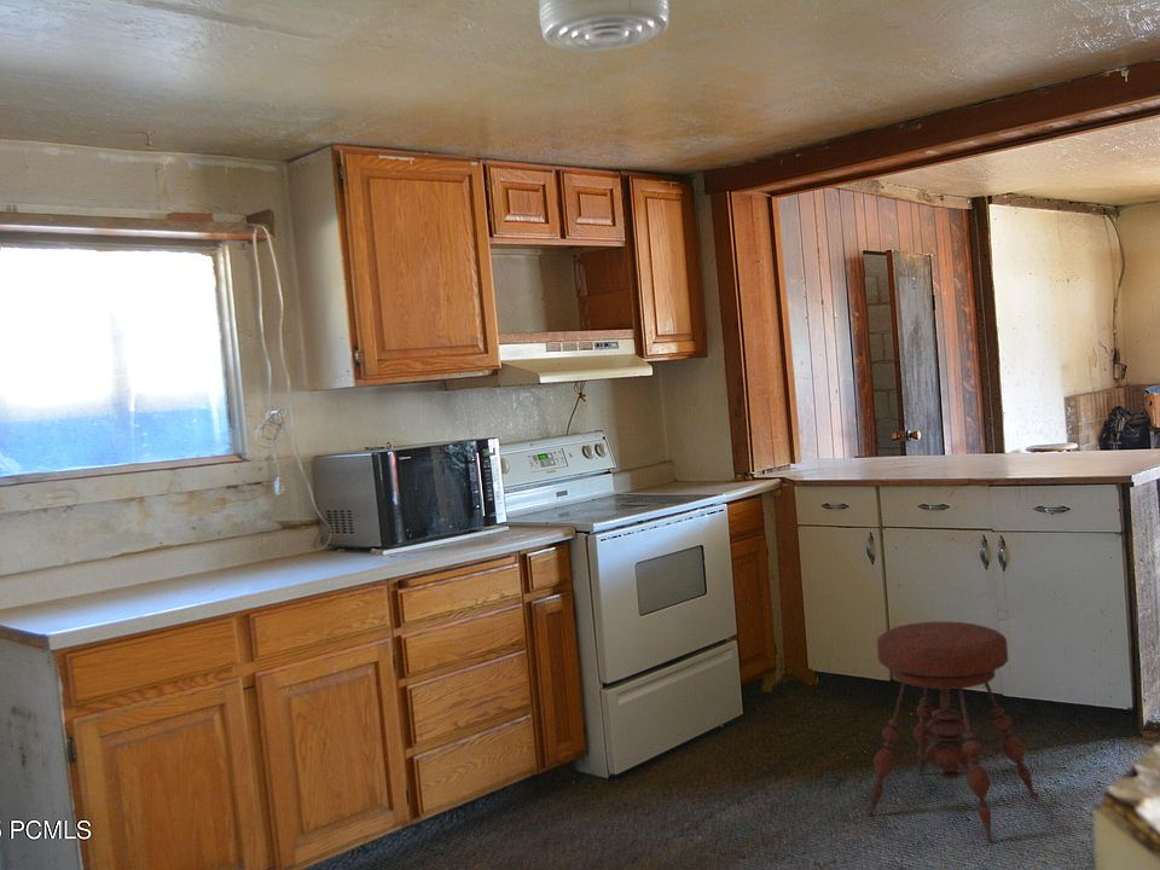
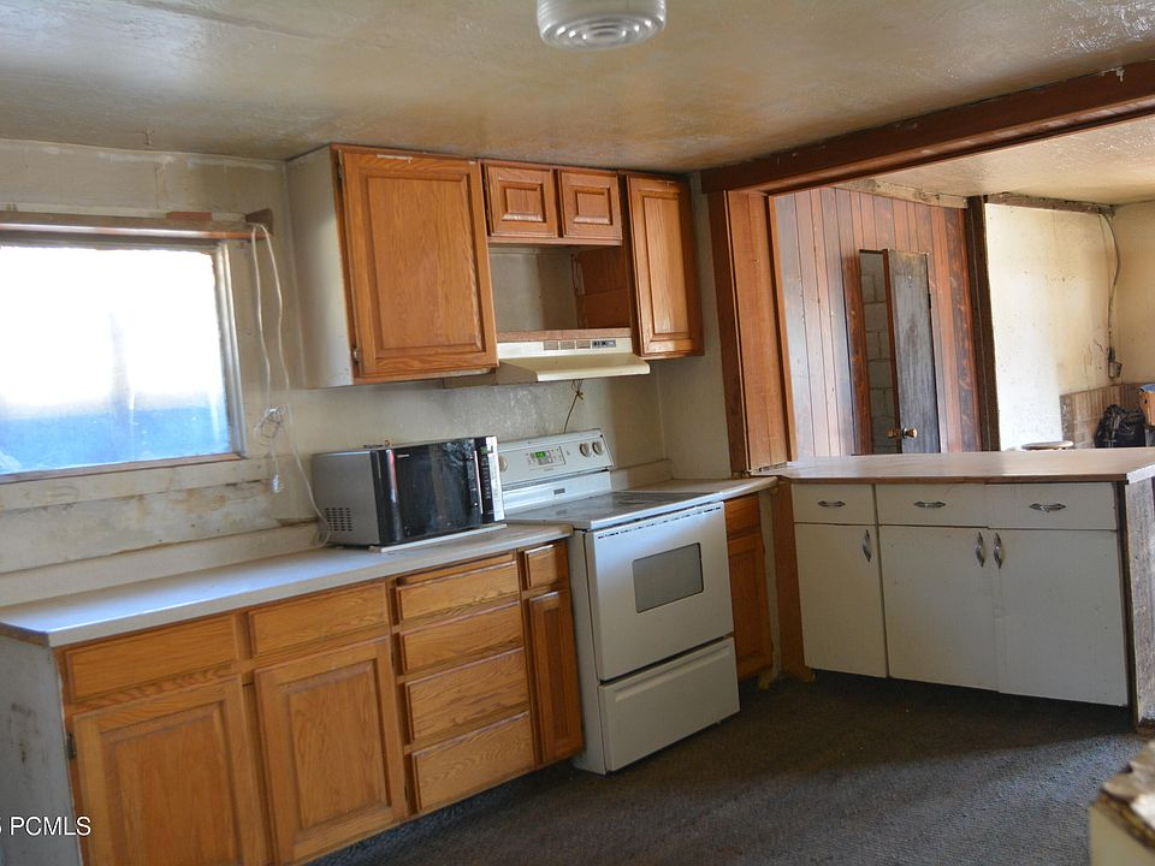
- stool [866,620,1039,843]
